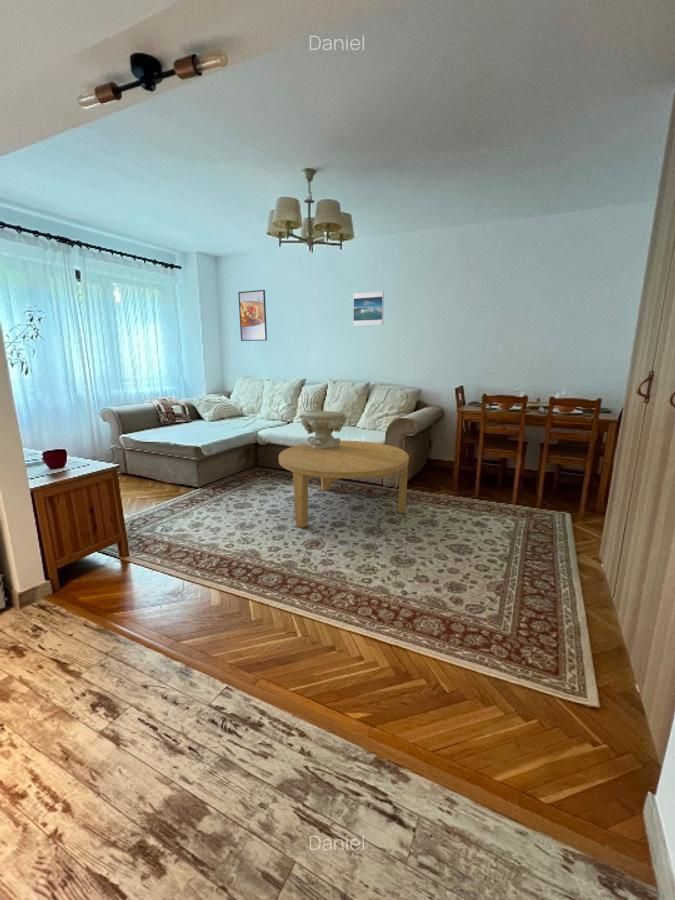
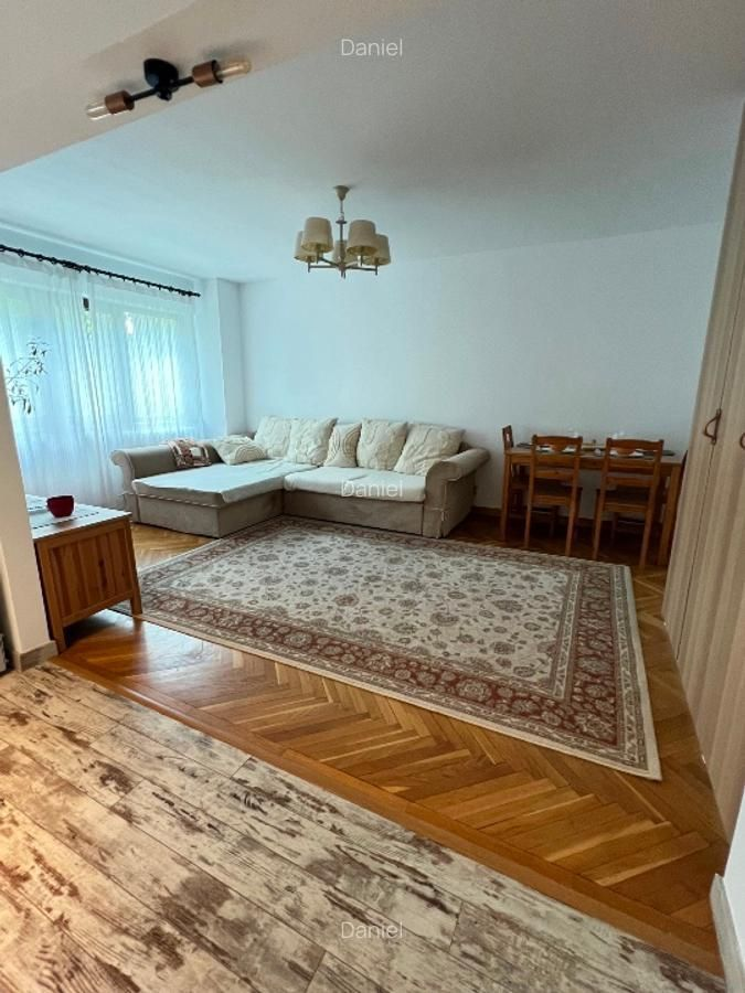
- decorative bowl [299,409,349,449]
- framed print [237,289,268,342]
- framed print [352,290,385,327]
- coffee table [278,440,410,529]
